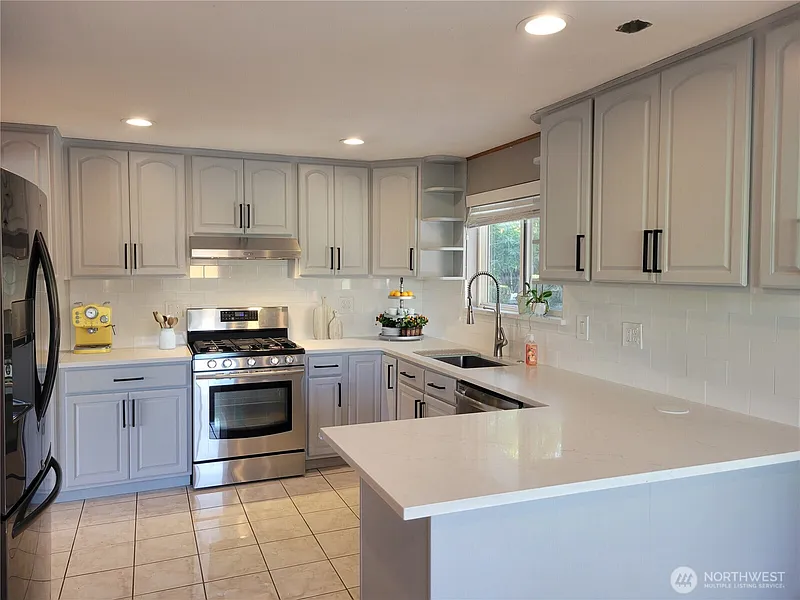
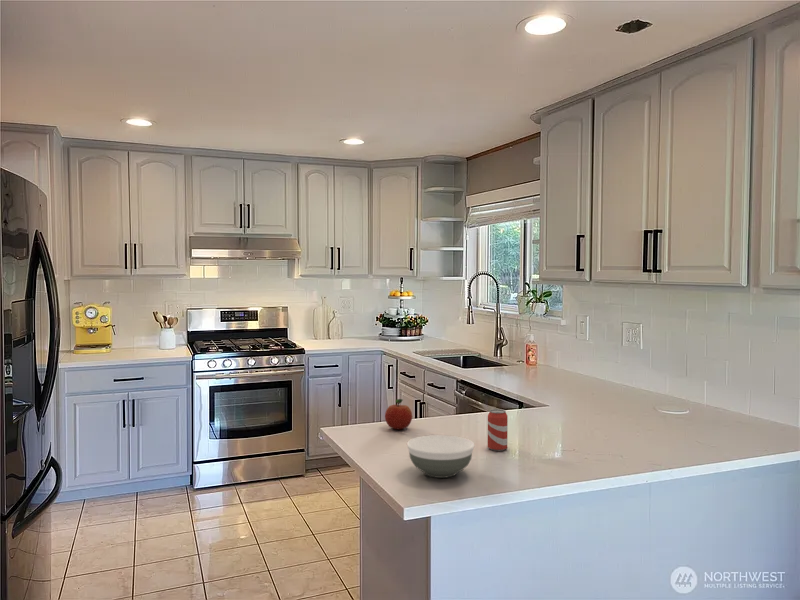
+ beverage can [487,408,509,452]
+ bowl [406,434,476,479]
+ fruit [384,398,413,430]
